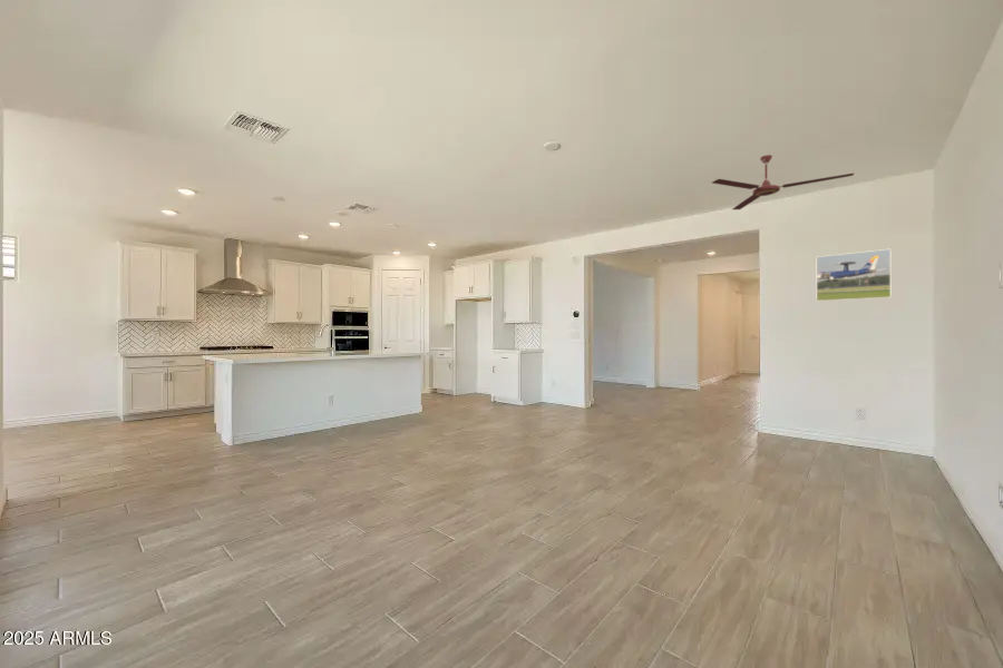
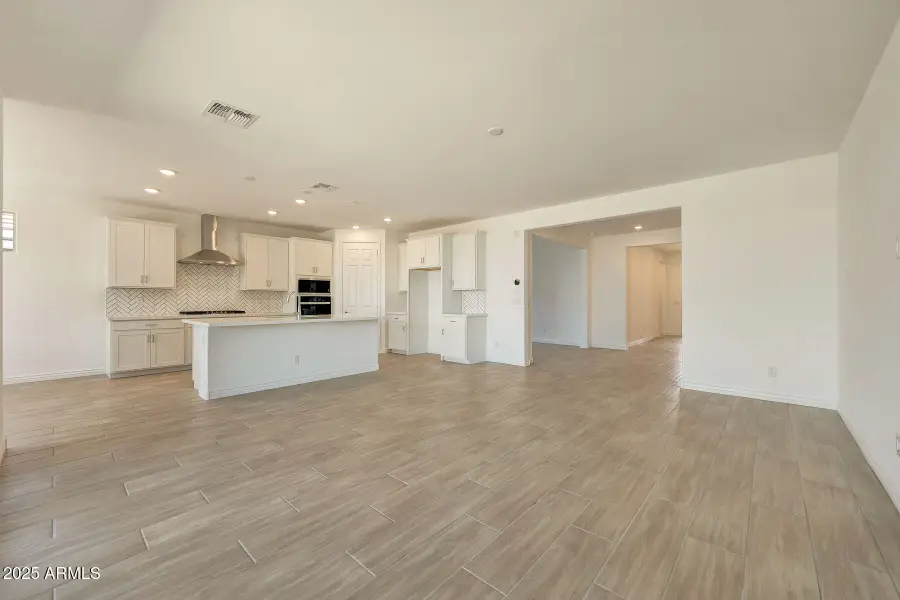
- ceiling fan [711,154,855,210]
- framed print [816,248,892,303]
